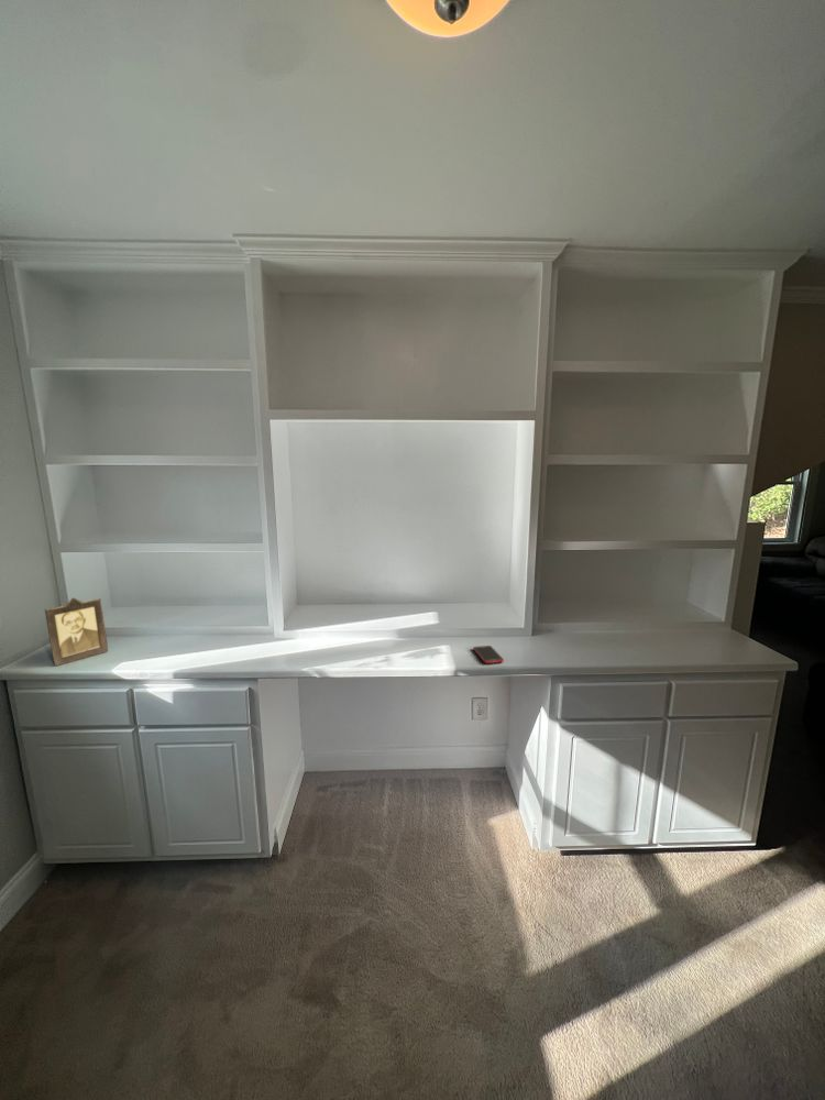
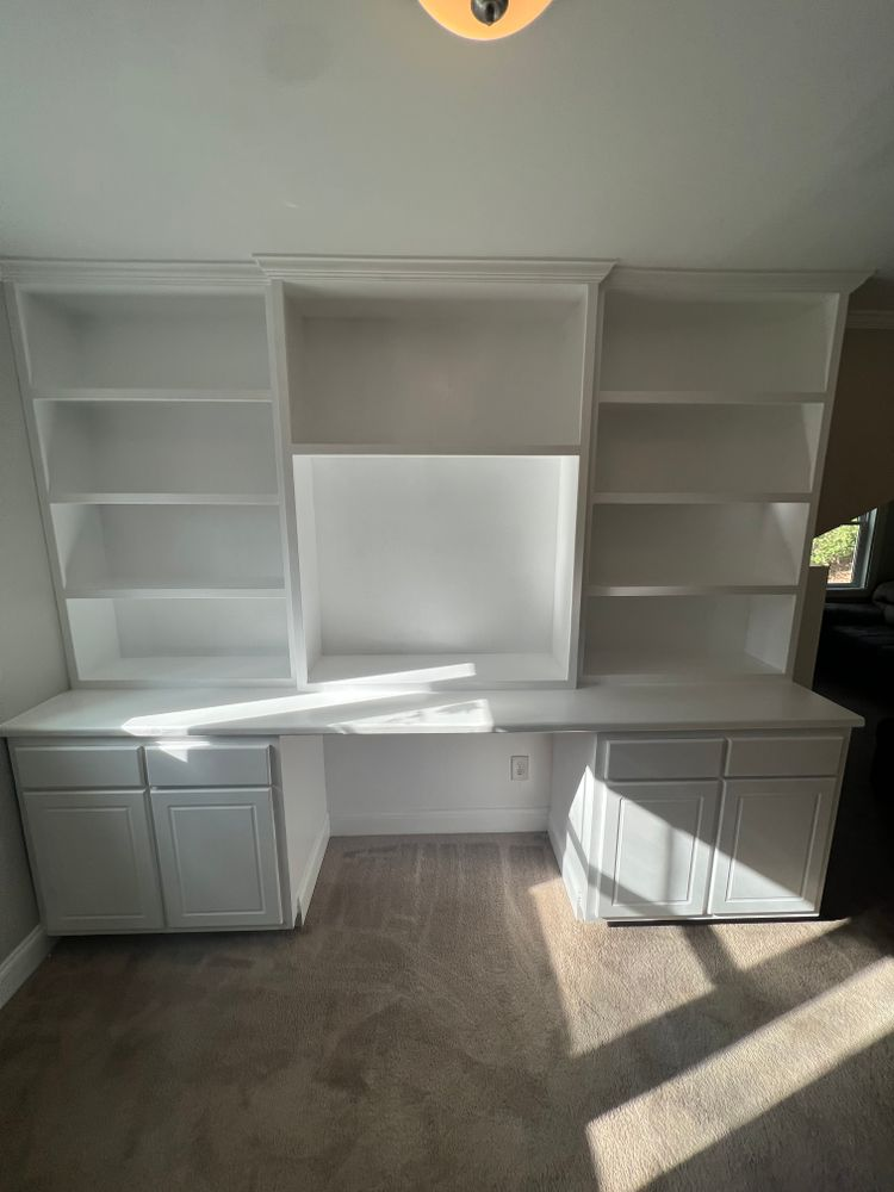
- photo frame [44,596,109,667]
- cell phone [472,645,505,664]
